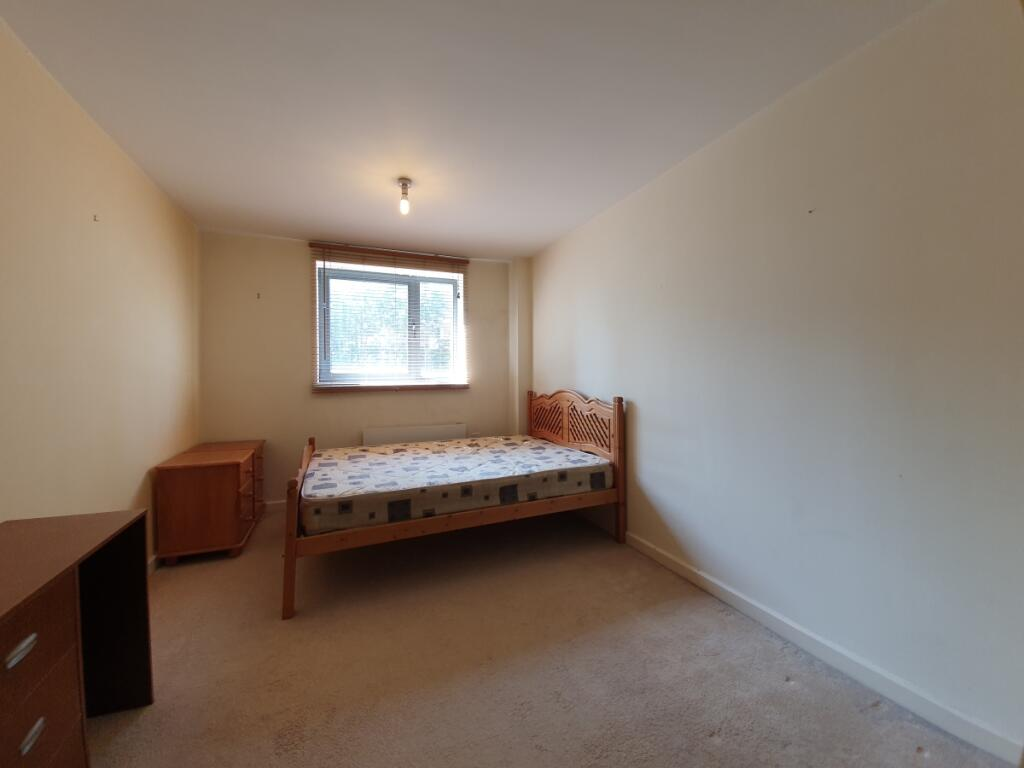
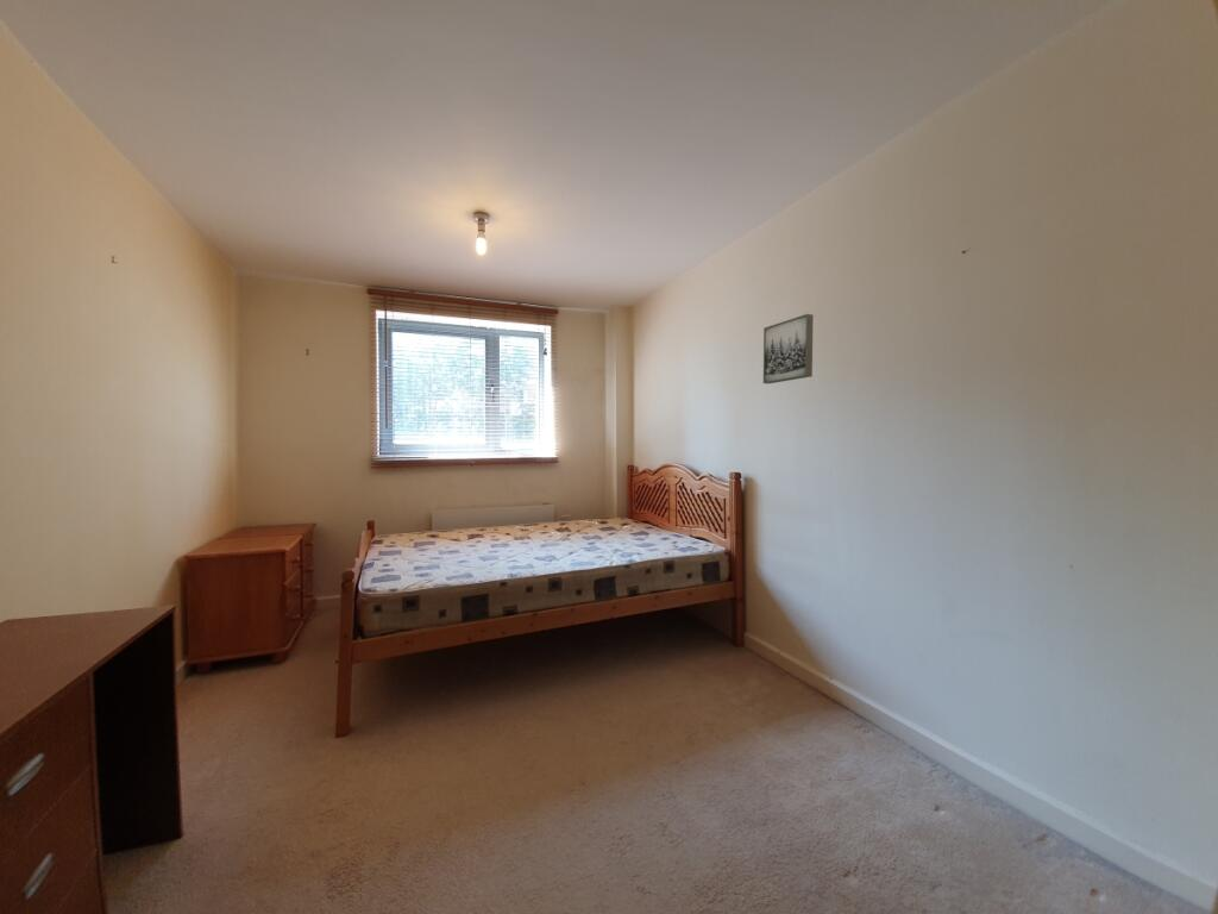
+ wall art [762,313,815,384]
